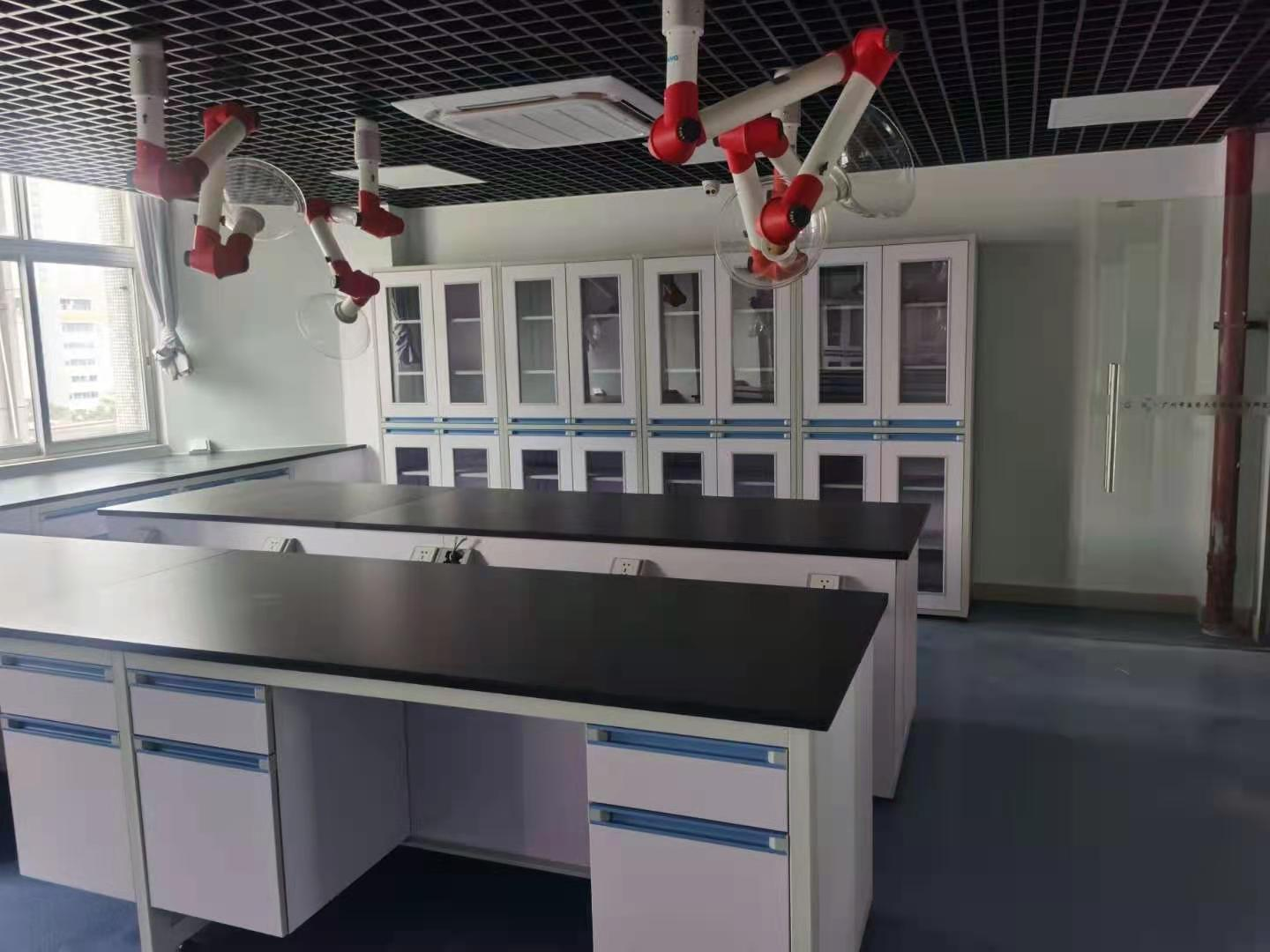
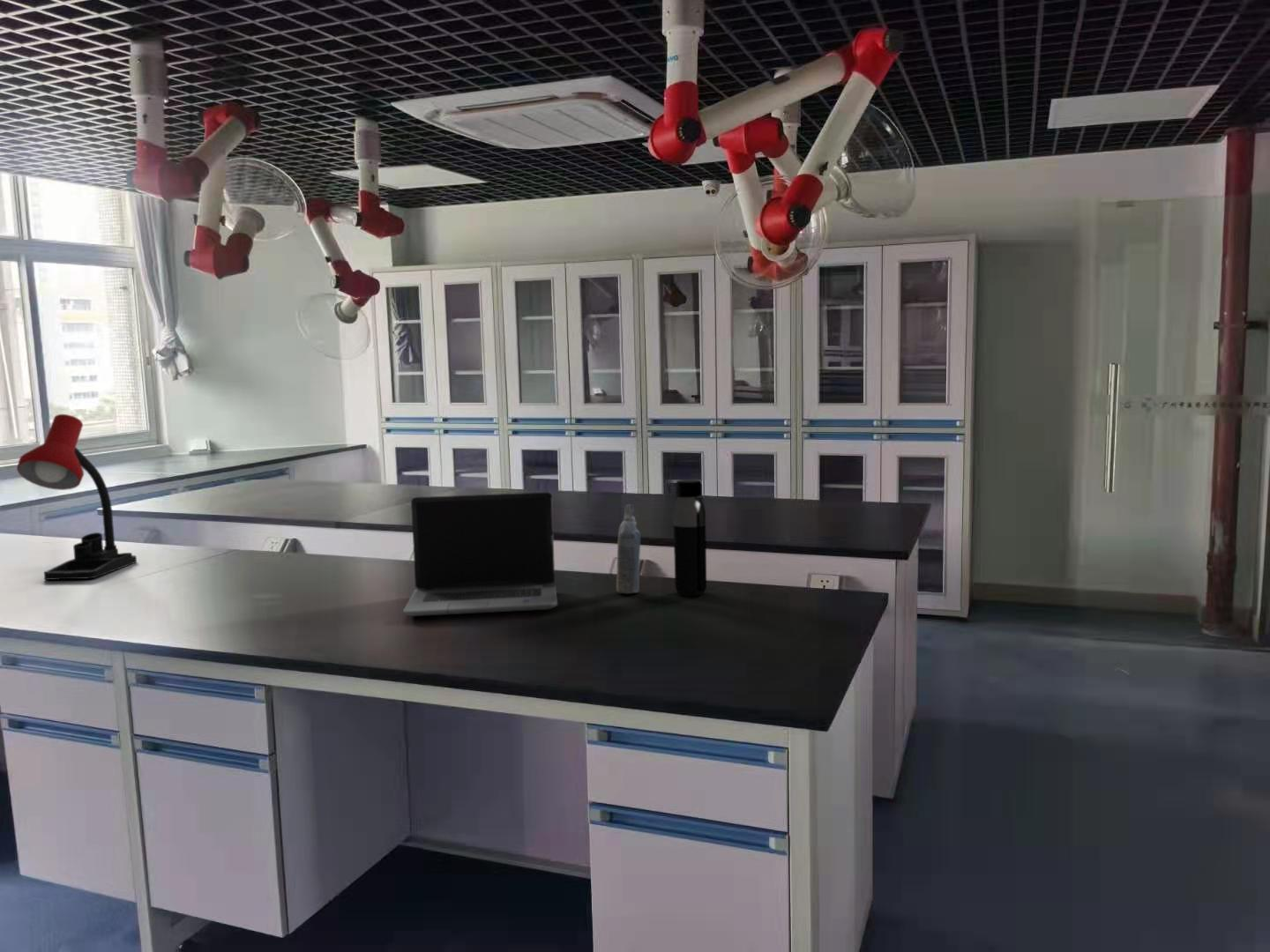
+ laptop computer [402,492,558,617]
+ aerosol can [616,503,641,594]
+ water bottle [673,479,707,597]
+ desk lamp [16,413,138,581]
